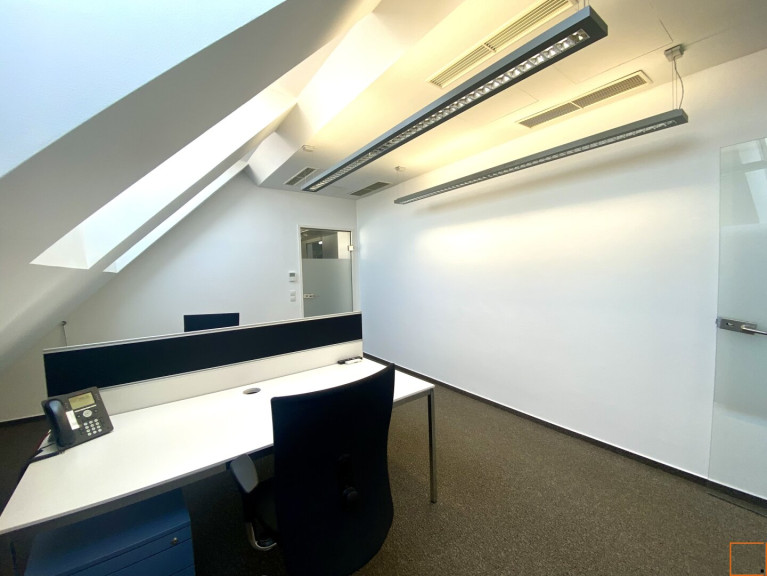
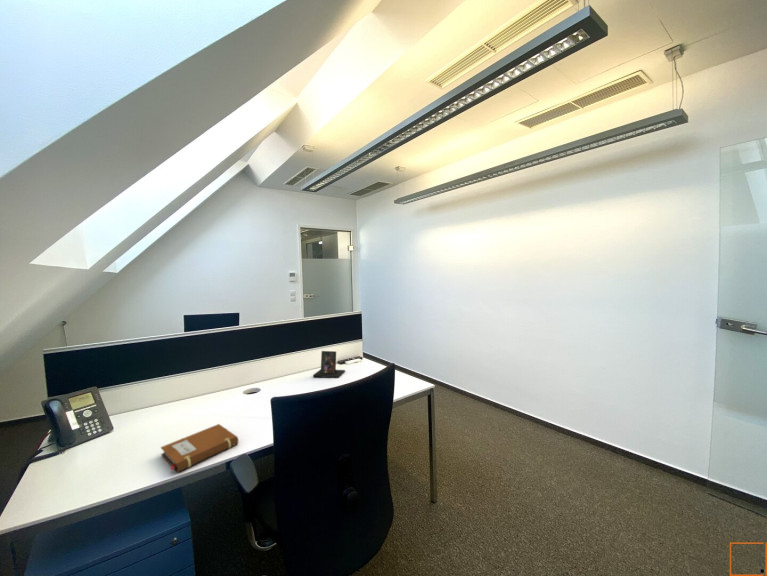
+ notebook [160,423,239,473]
+ photo frame [312,350,346,379]
